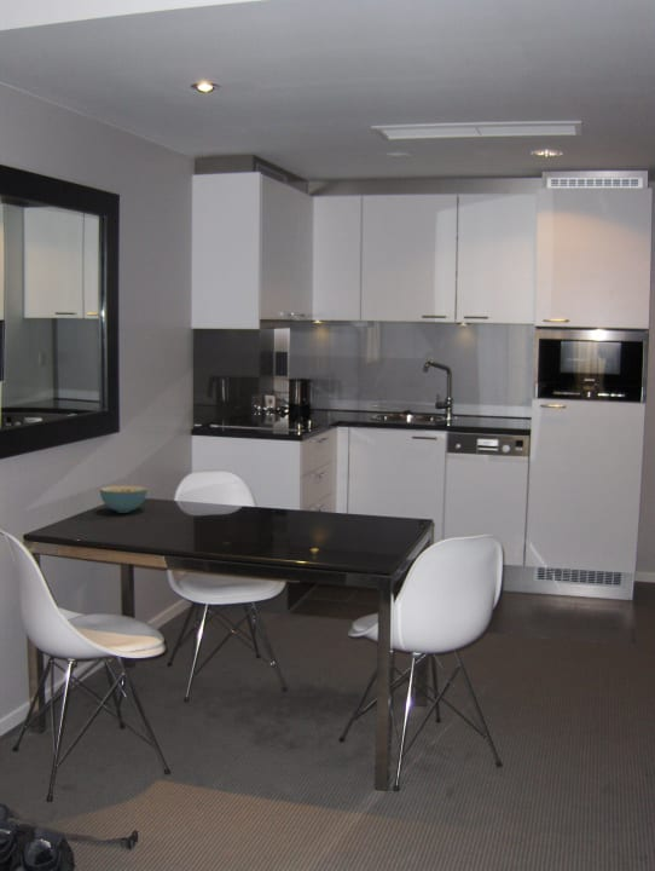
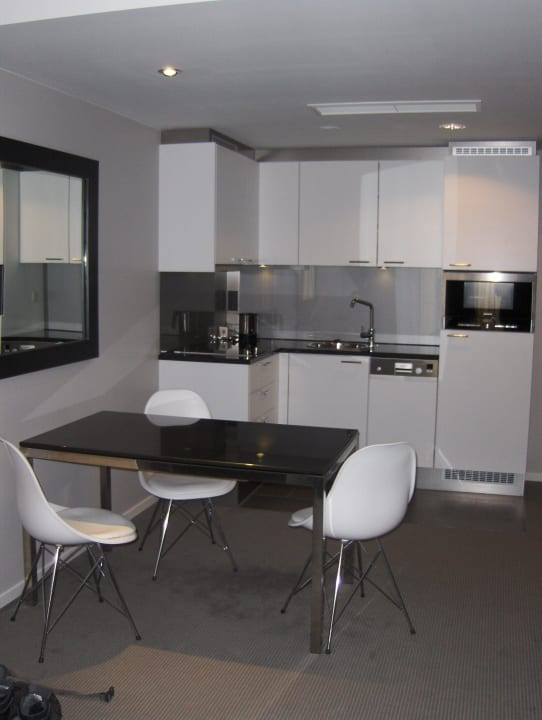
- cereal bowl [99,484,149,514]
